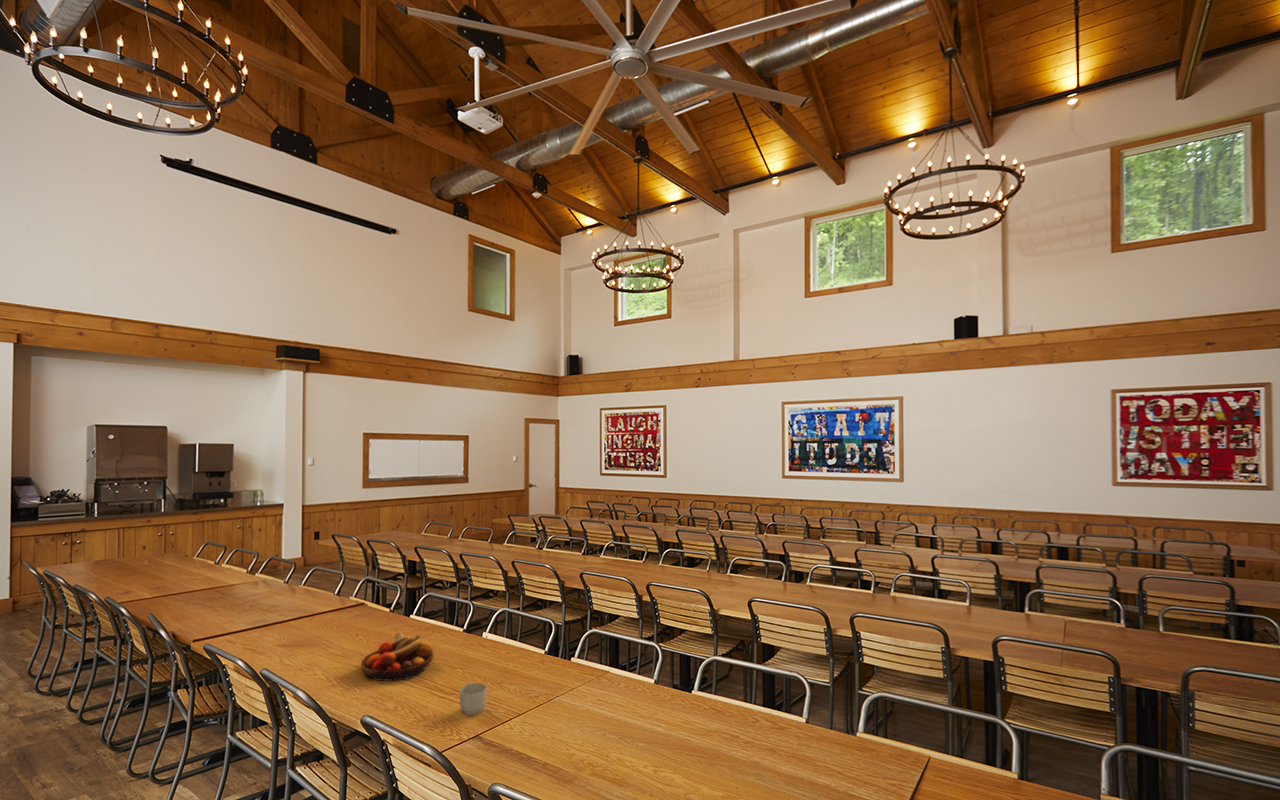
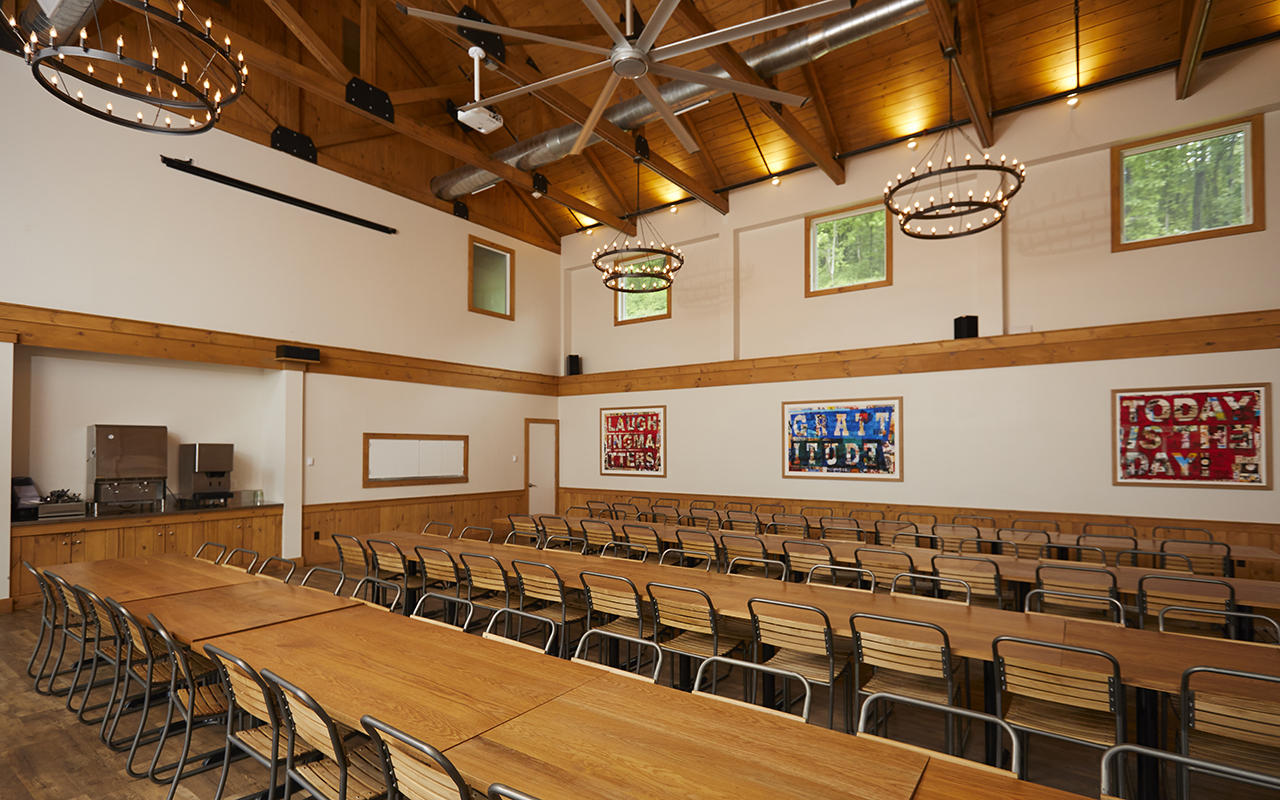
- mug [459,682,488,716]
- fruit bowl [360,630,435,682]
